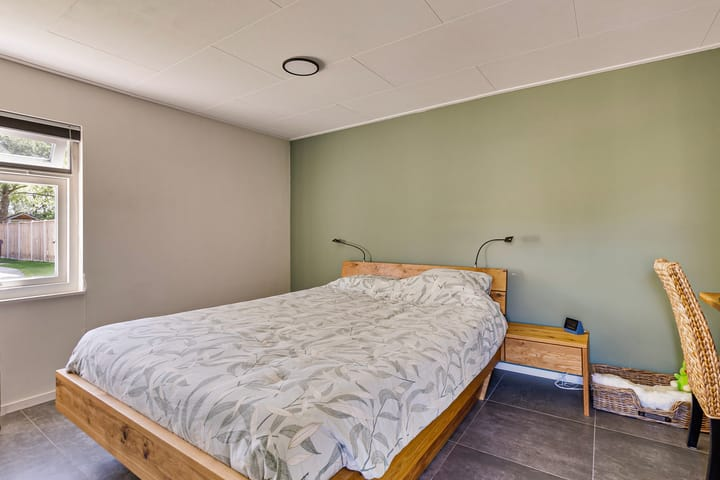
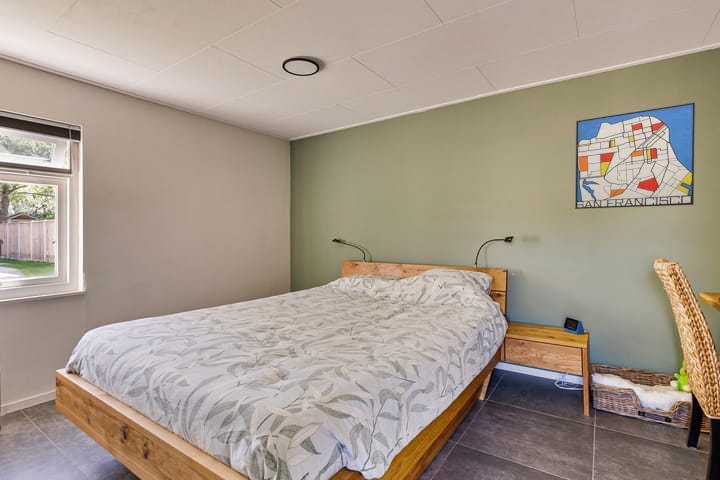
+ wall art [574,102,696,210]
